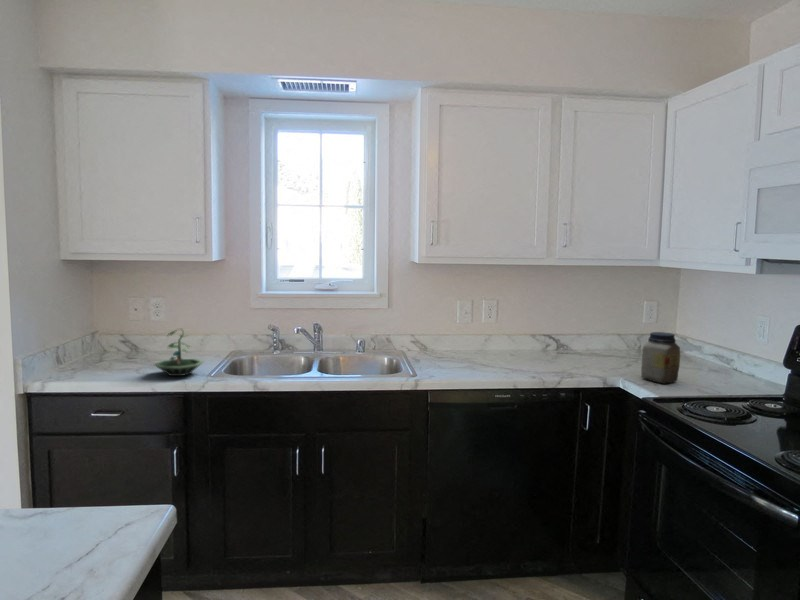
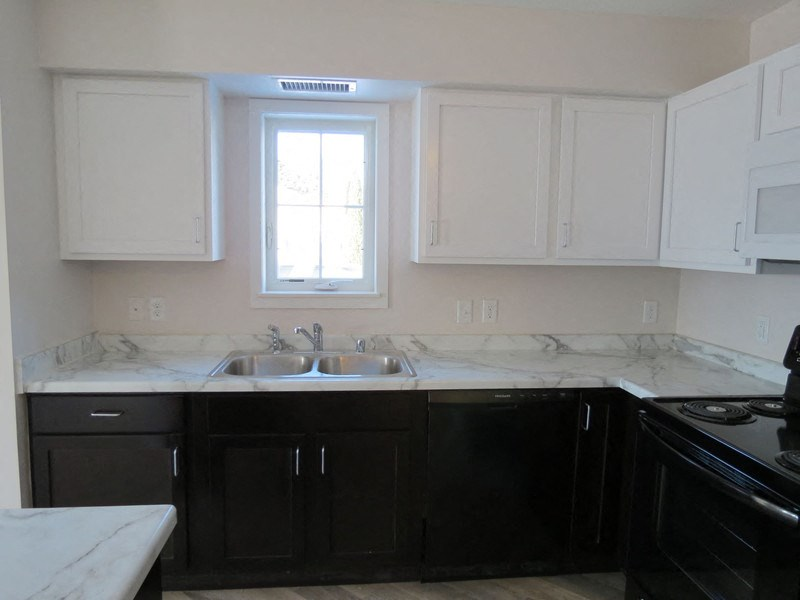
- terrarium [153,327,205,377]
- jar [640,331,681,385]
